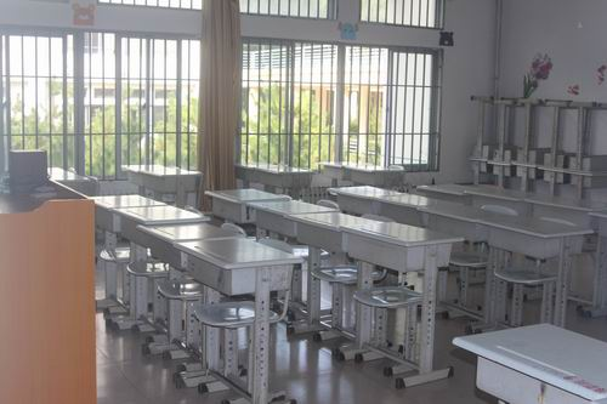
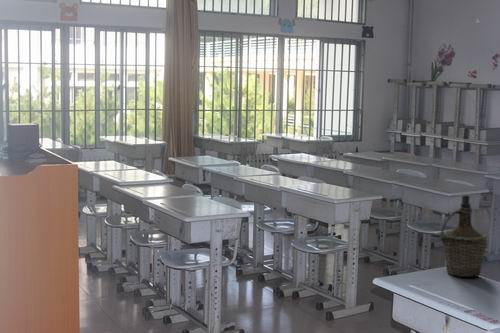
+ bottle [438,194,488,278]
